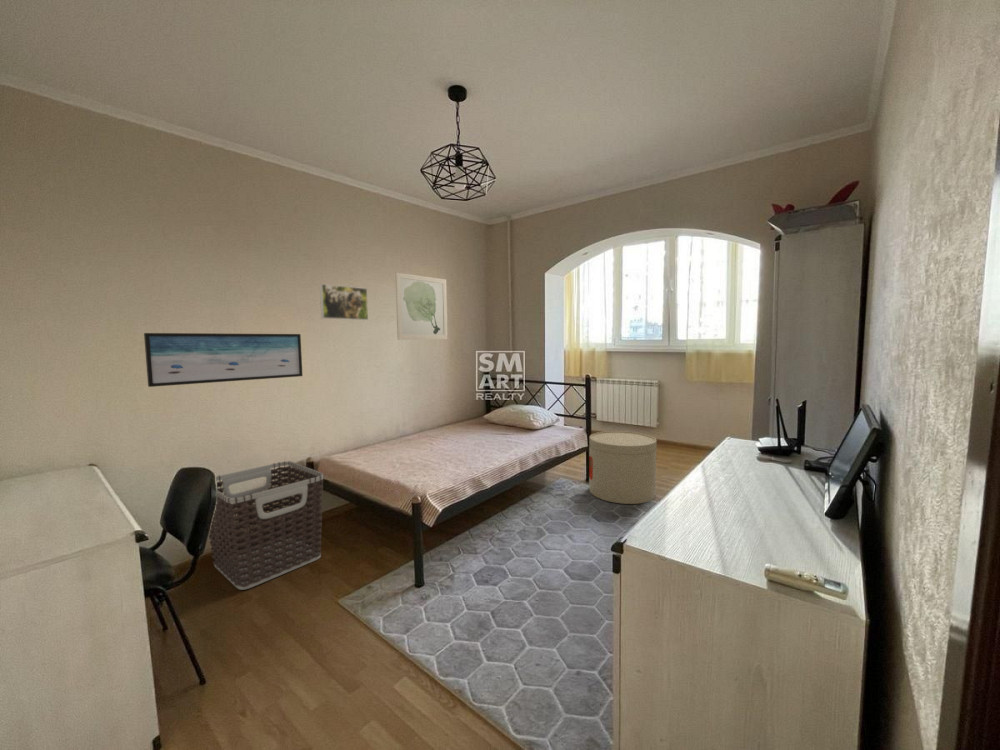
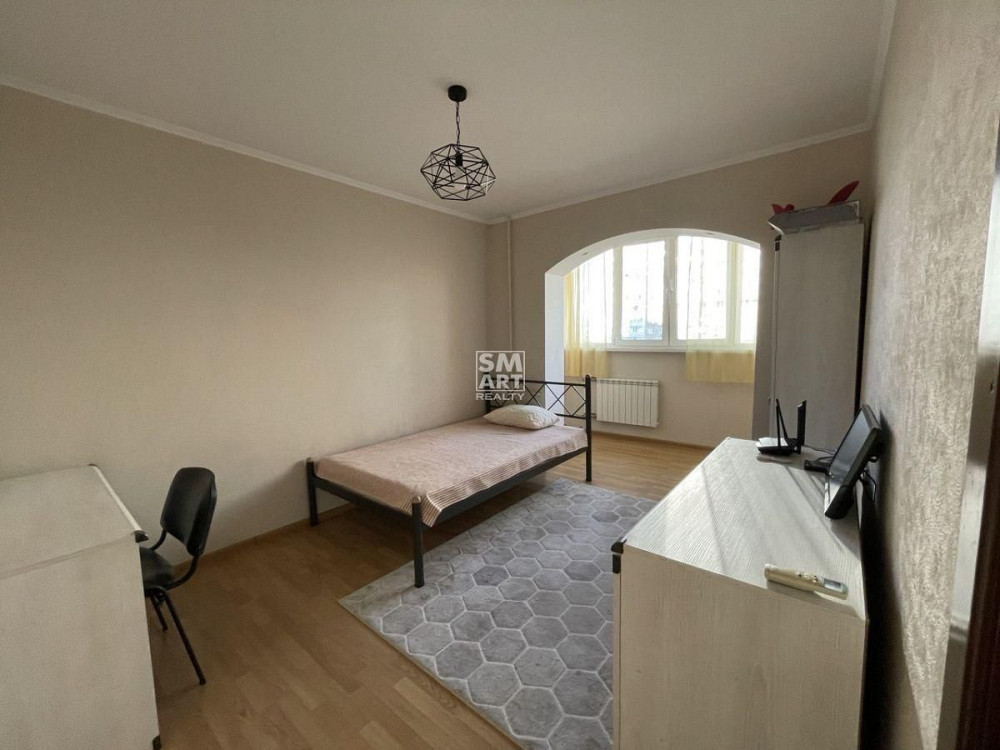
- clothes hamper [208,460,325,591]
- wall art [395,272,449,341]
- side table [588,430,657,505]
- wall art [143,332,304,388]
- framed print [319,283,369,321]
